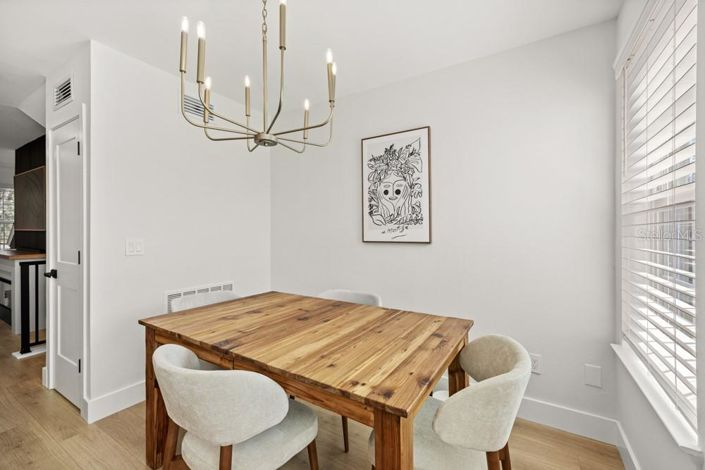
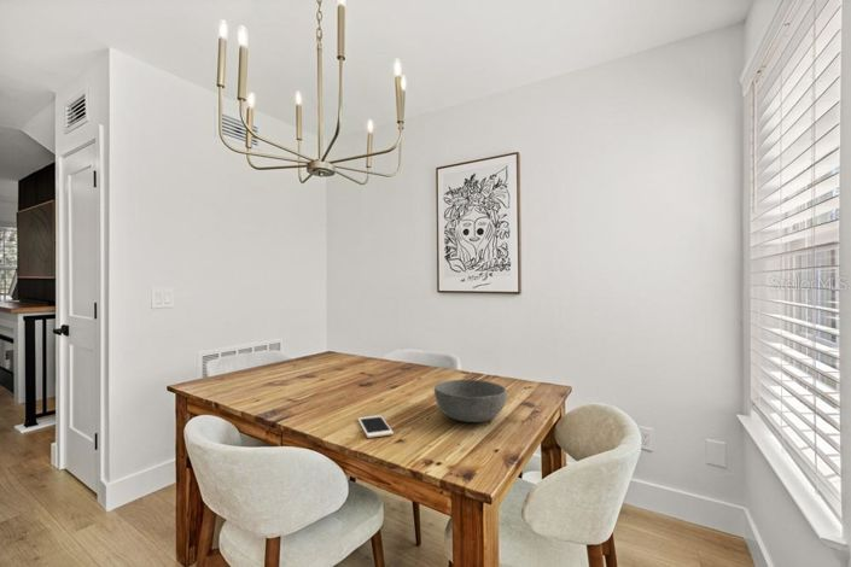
+ cell phone [357,414,395,439]
+ bowl [433,379,508,423]
